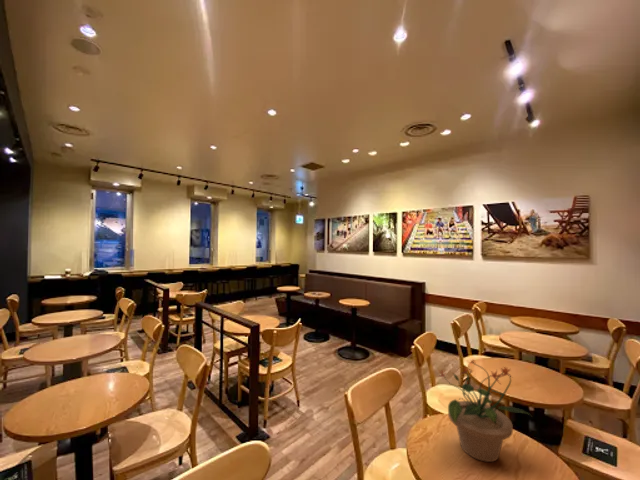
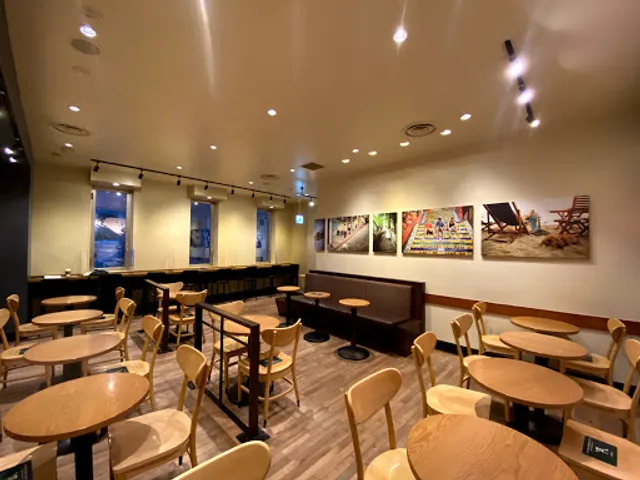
- potted plant [436,358,532,463]
